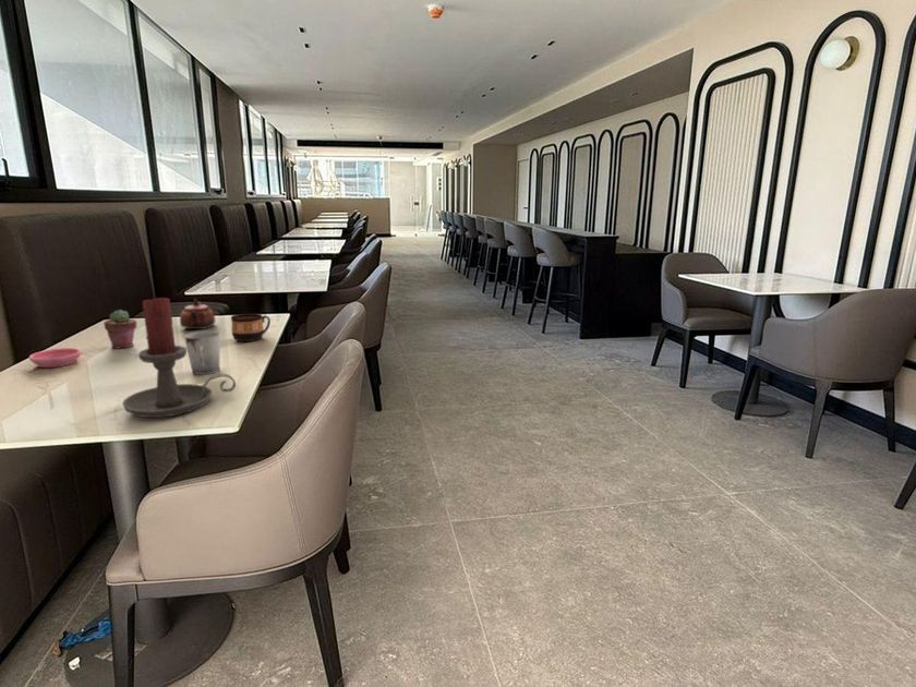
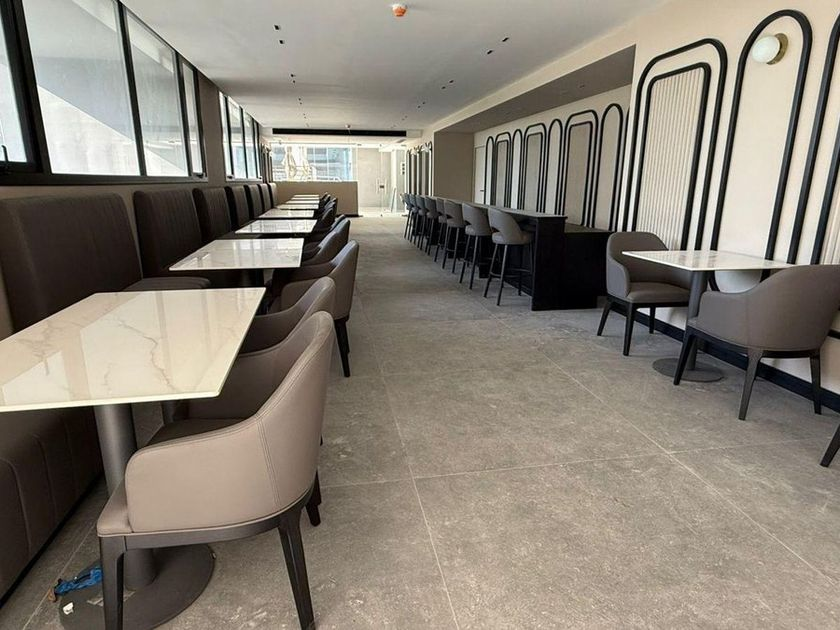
- cup [183,330,221,376]
- teapot [179,298,216,330]
- saucer [28,347,83,369]
- potted succulent [103,309,138,350]
- candle holder [121,296,237,419]
- cup [230,312,272,342]
